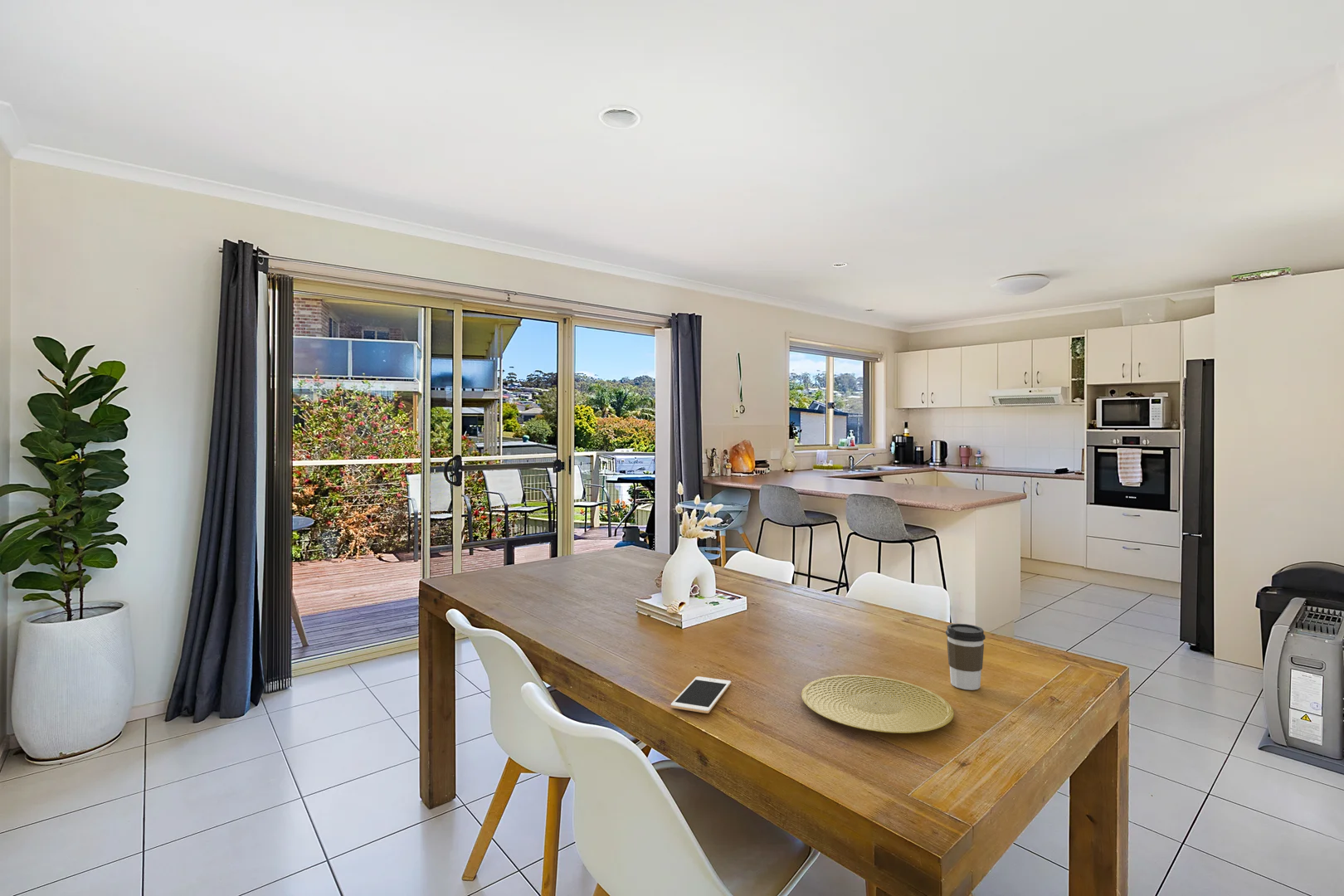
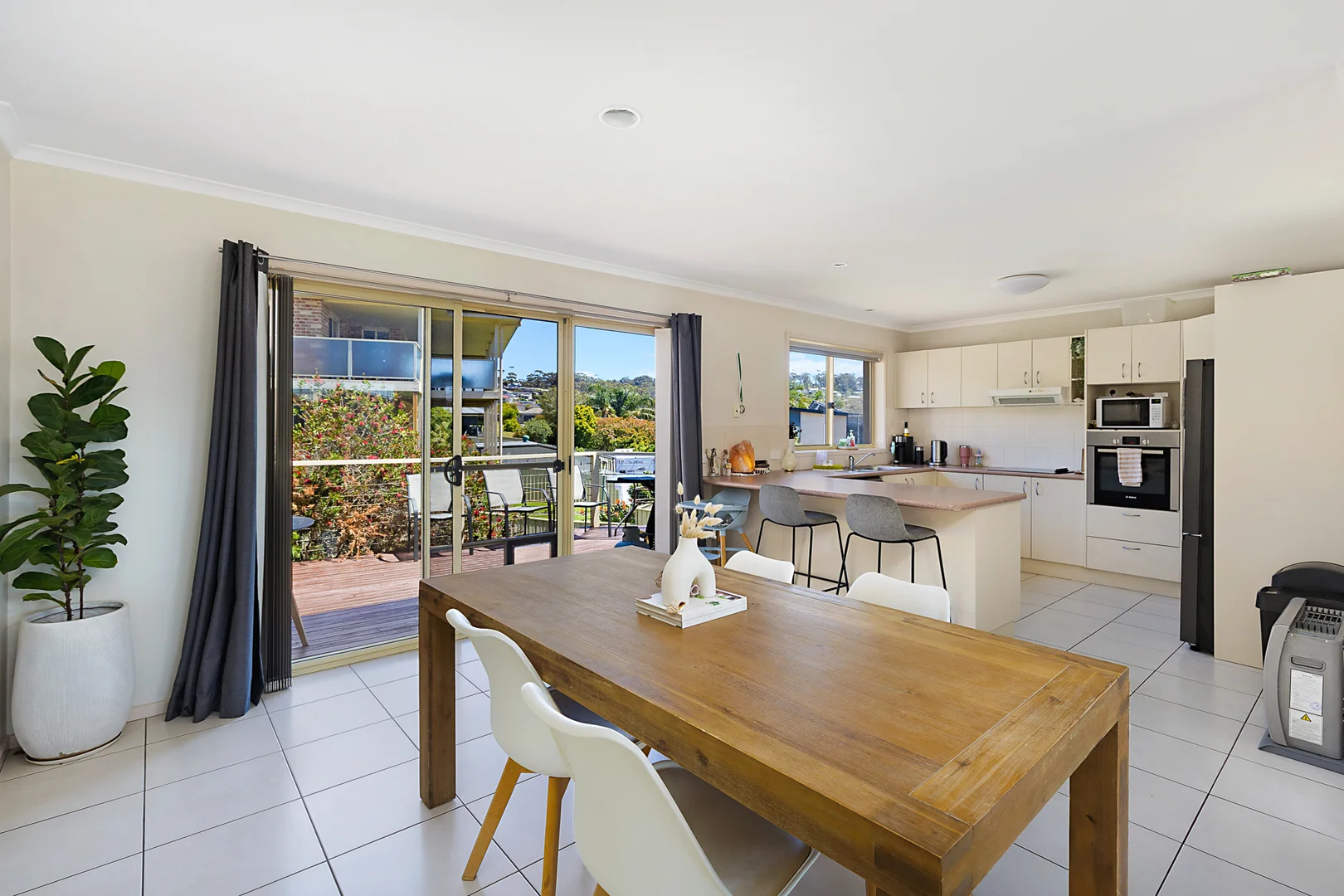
- coffee cup [945,623,986,691]
- plate [801,674,955,734]
- cell phone [670,675,732,714]
